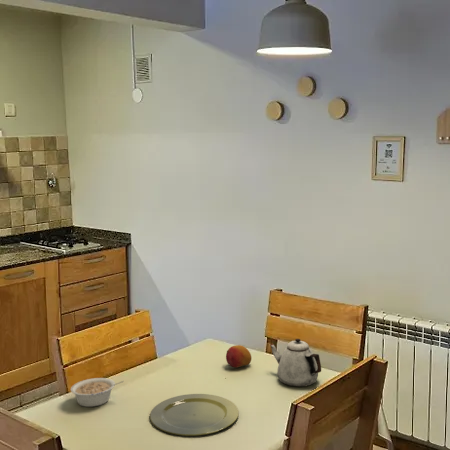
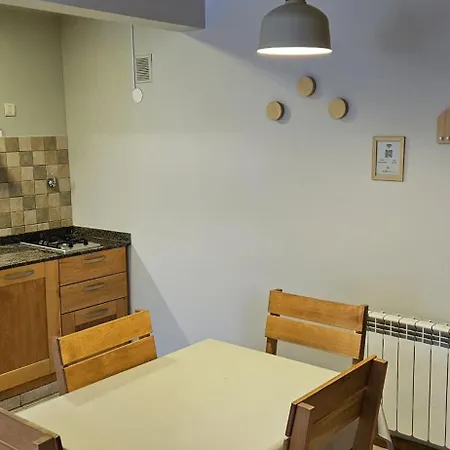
- legume [70,377,125,408]
- fruit [225,344,252,368]
- plate [149,393,240,437]
- teapot [269,338,322,388]
